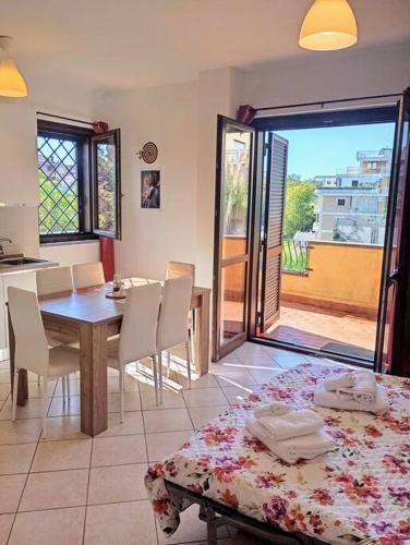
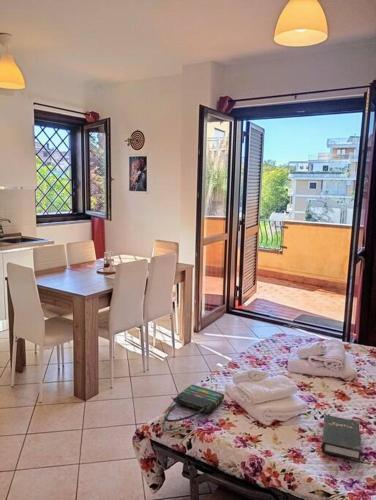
+ hardback book [321,414,362,463]
+ tote bag [163,384,225,432]
